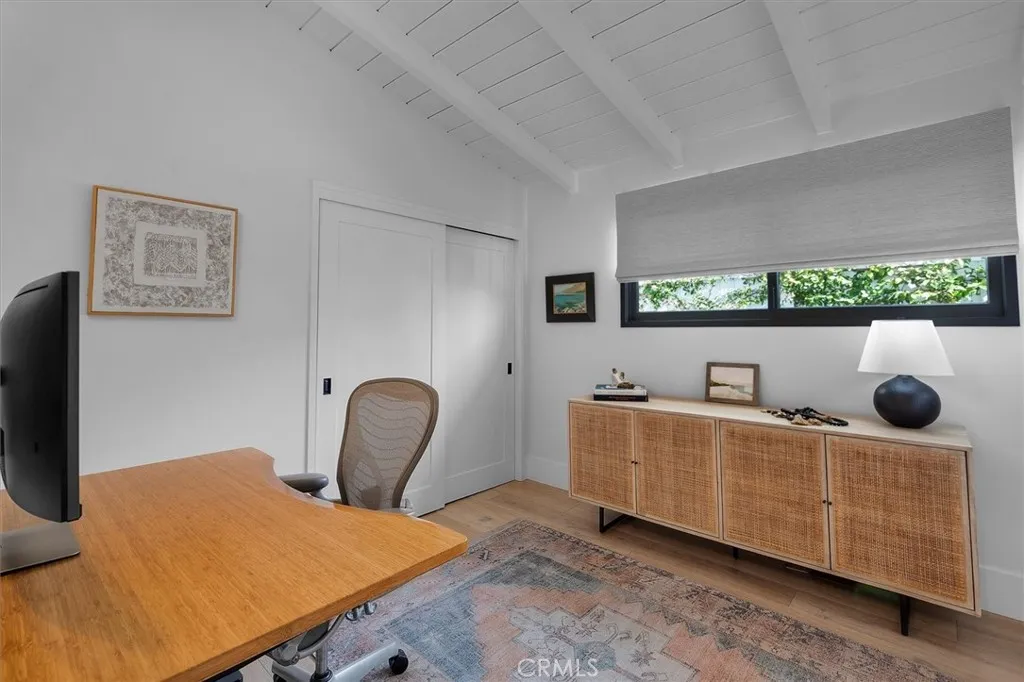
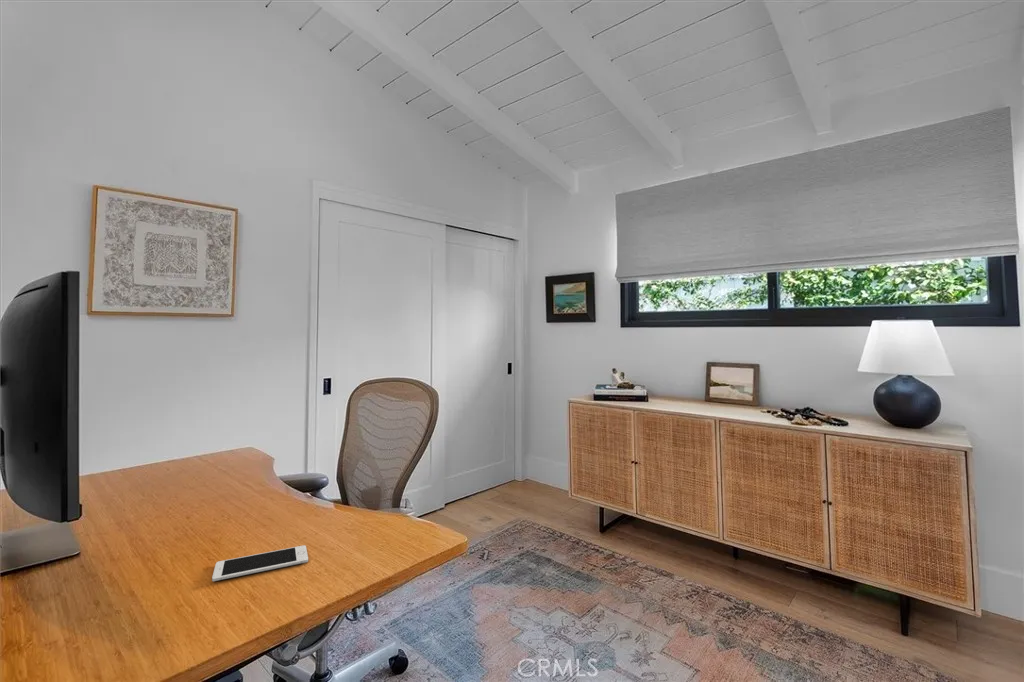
+ cell phone [211,544,309,582]
